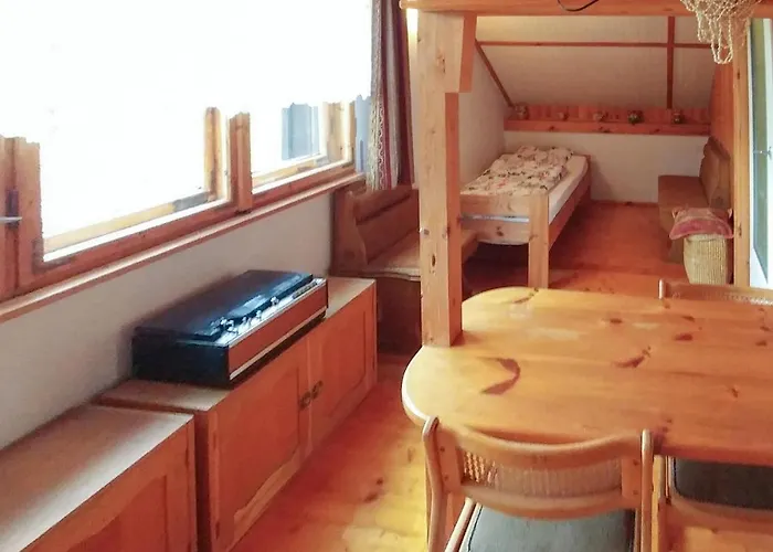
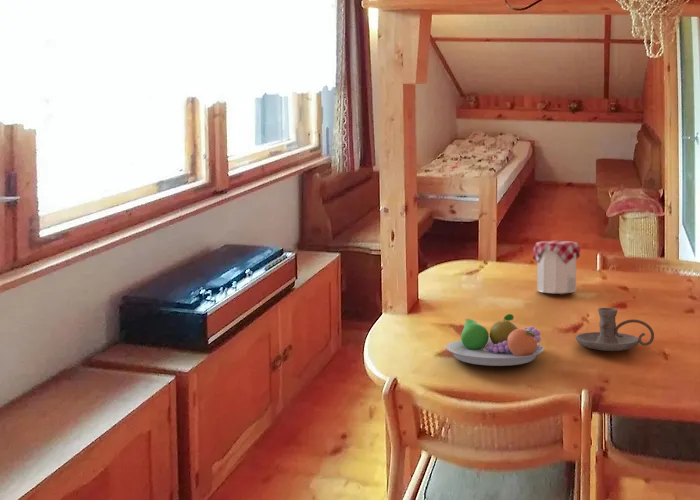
+ candle holder [575,307,655,352]
+ jam jar [531,240,581,295]
+ fruit bowl [445,313,545,367]
